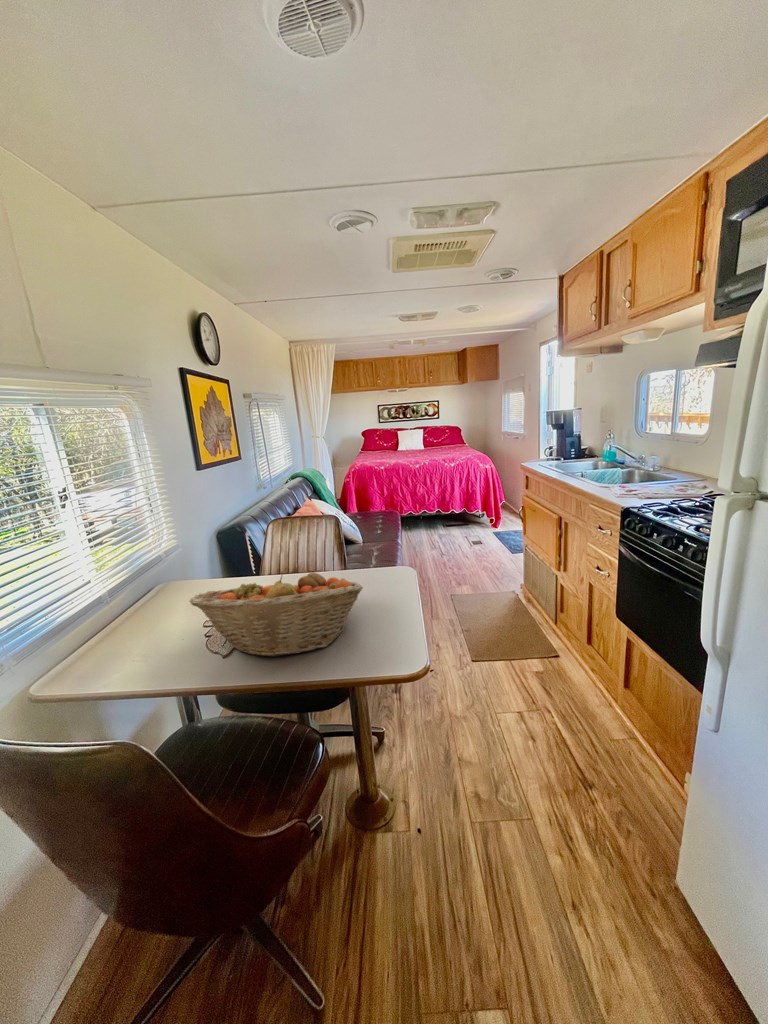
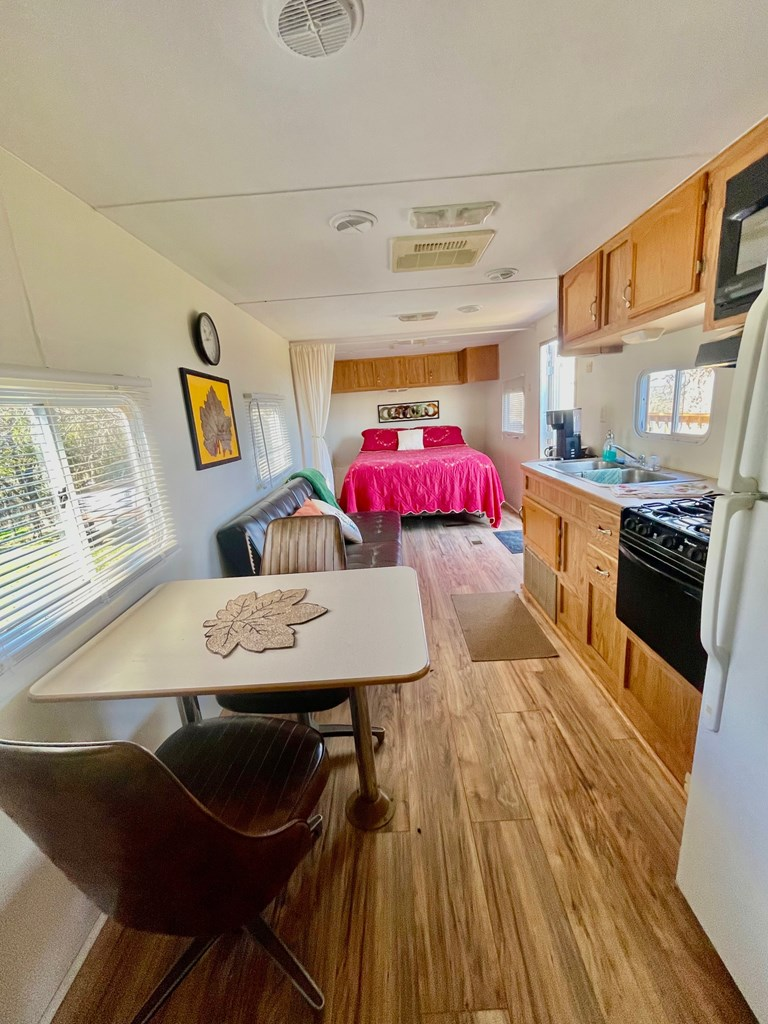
- fruit basket [189,571,364,658]
